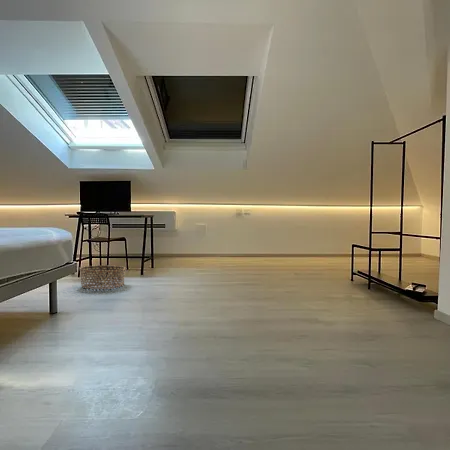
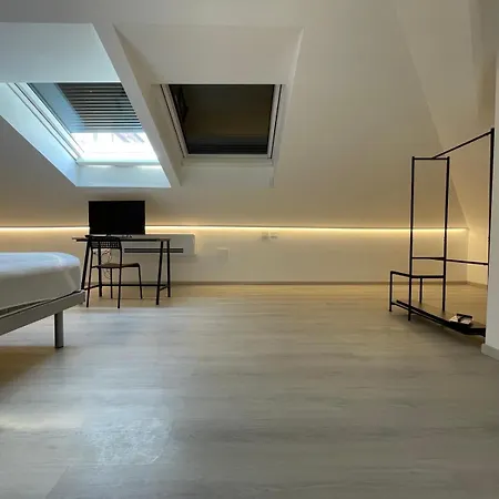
- basket [79,265,126,290]
